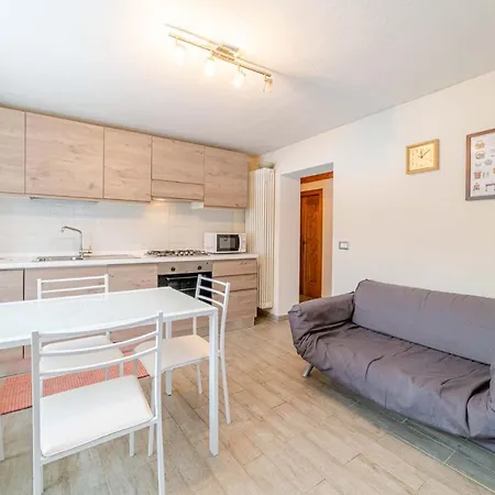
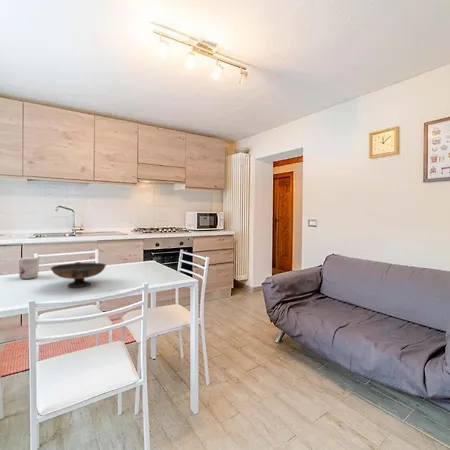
+ decorative bowl [50,261,107,288]
+ mug [18,256,40,280]
